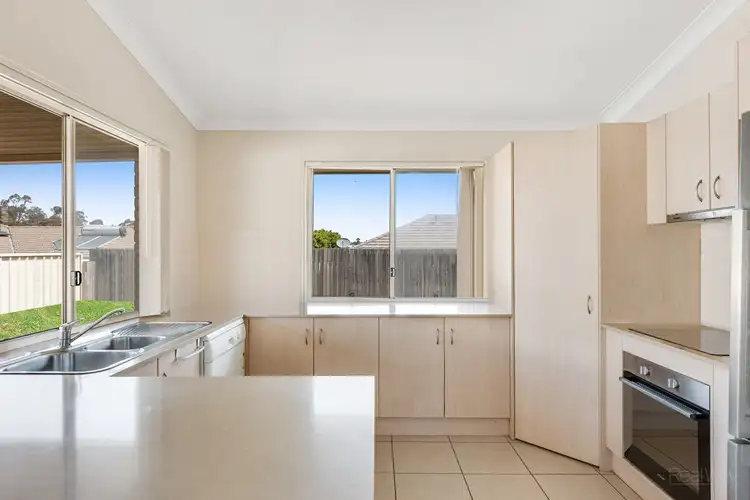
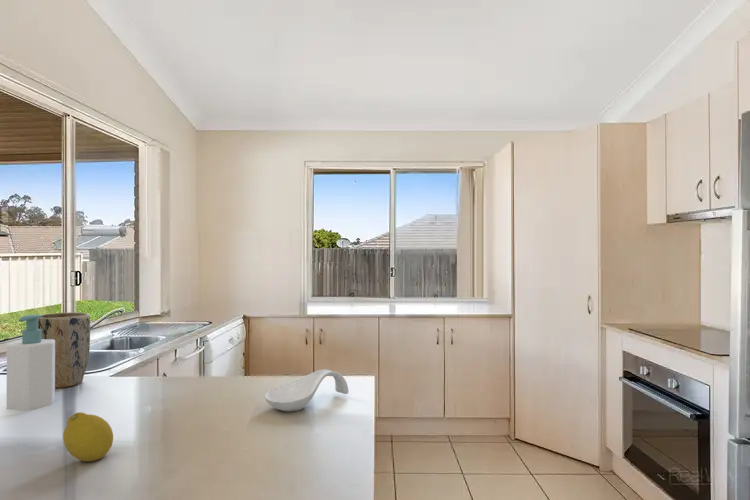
+ fruit [62,411,114,463]
+ soap bottle [6,314,56,411]
+ plant pot [37,311,91,389]
+ spoon rest [264,369,350,412]
